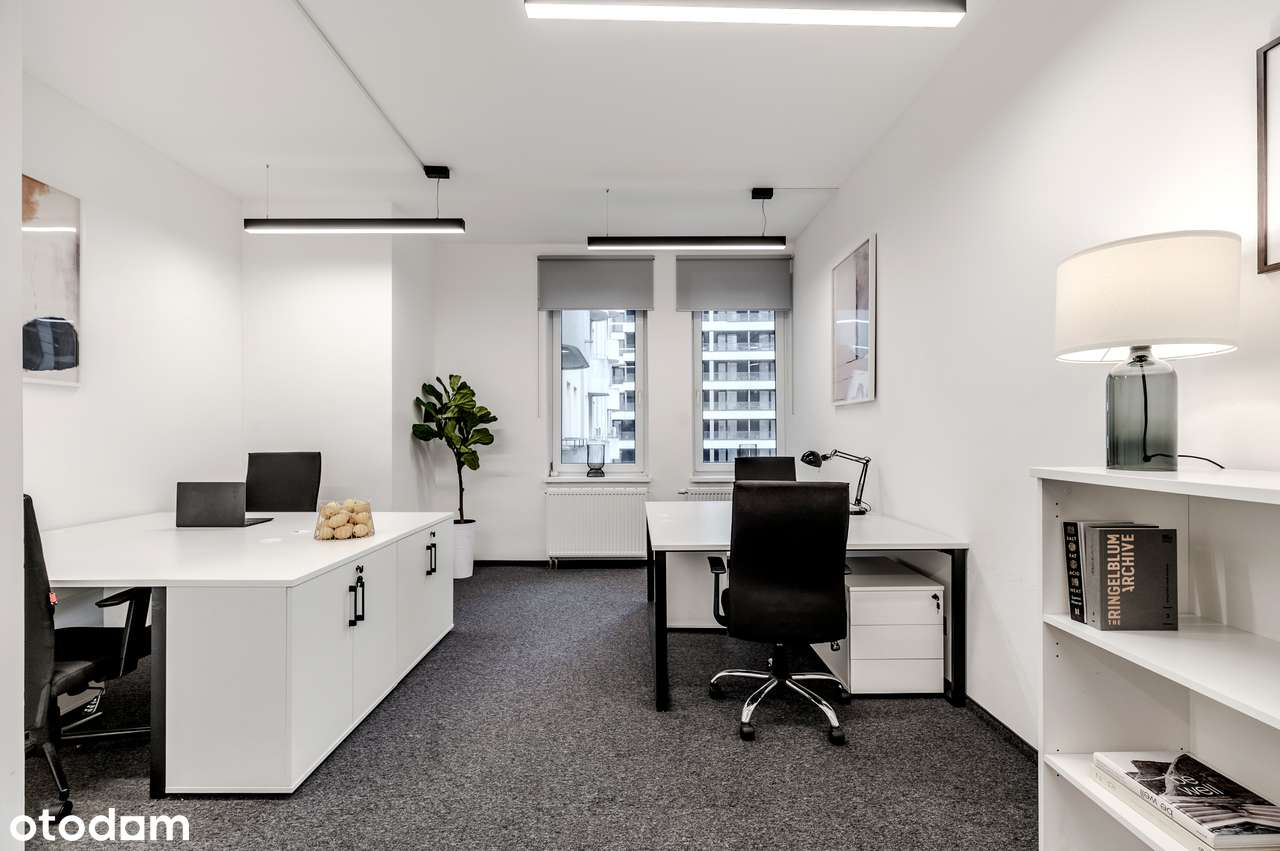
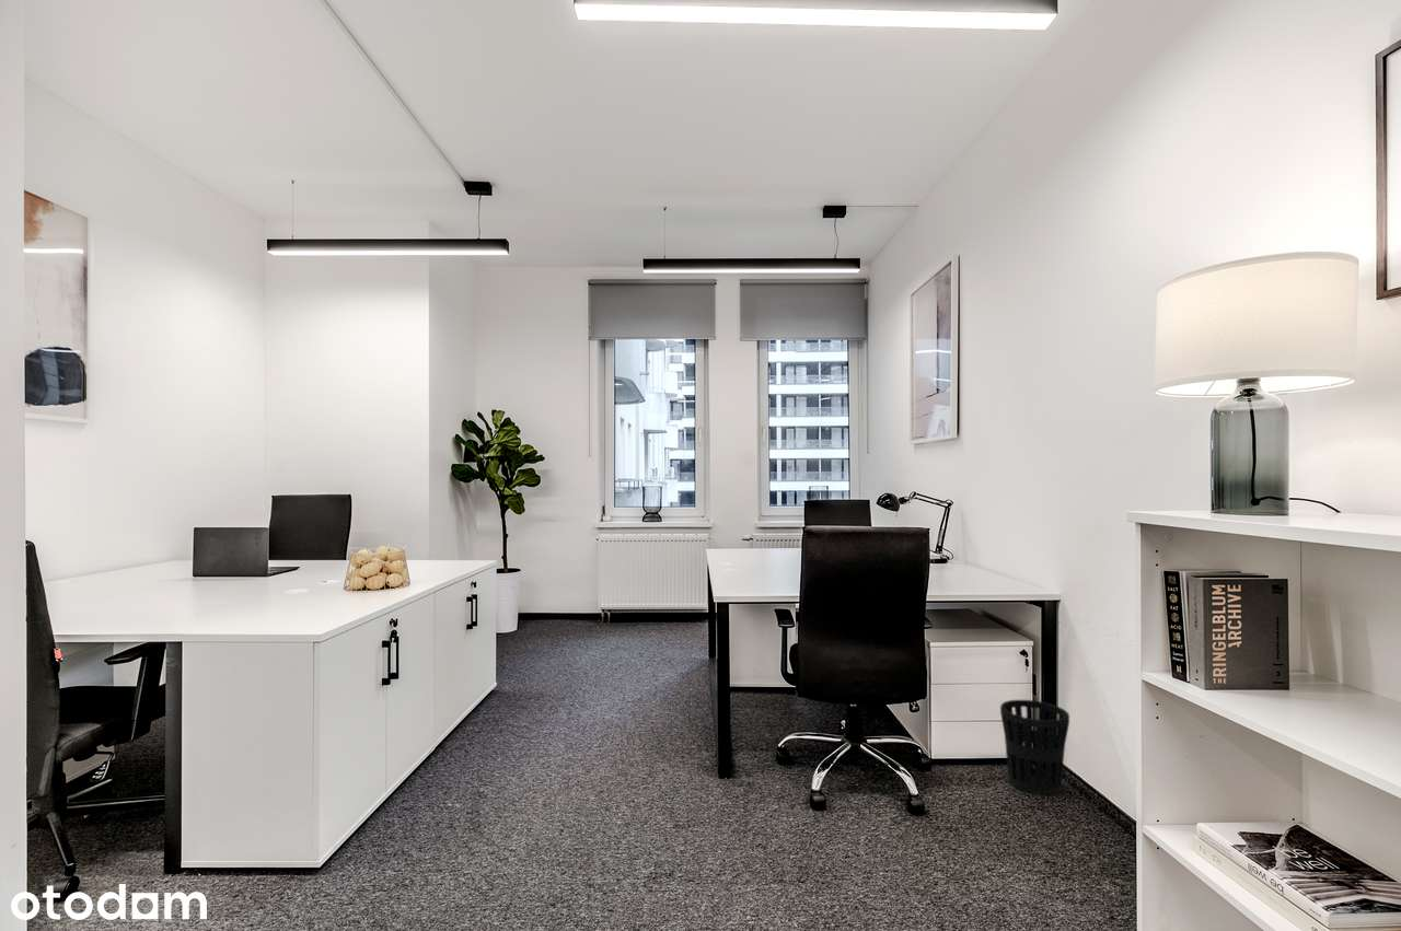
+ wastebasket [999,699,1070,796]
